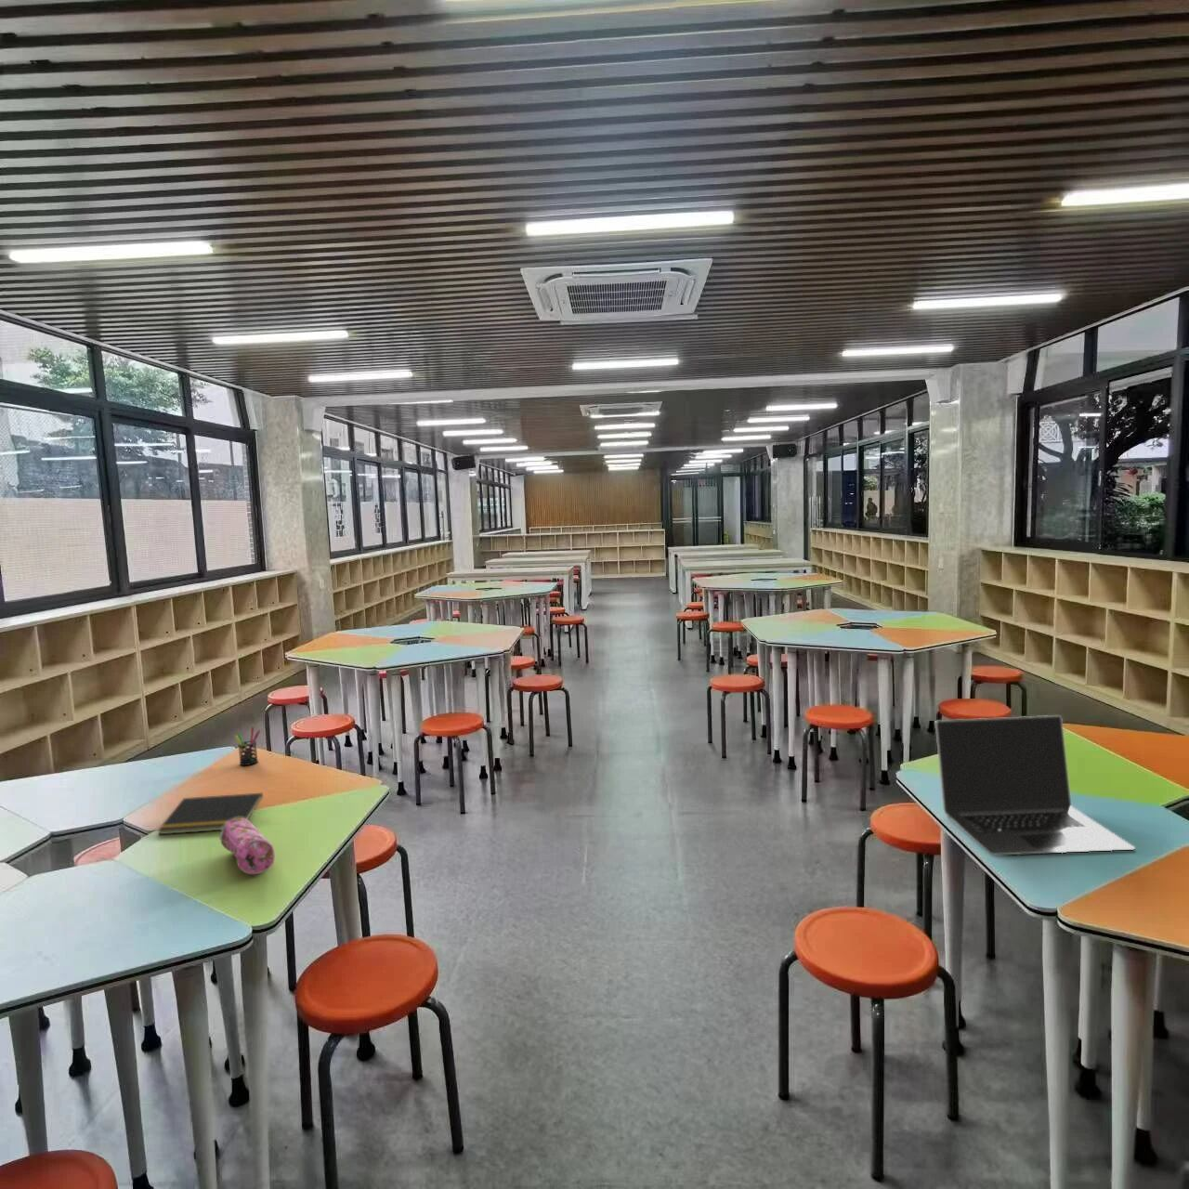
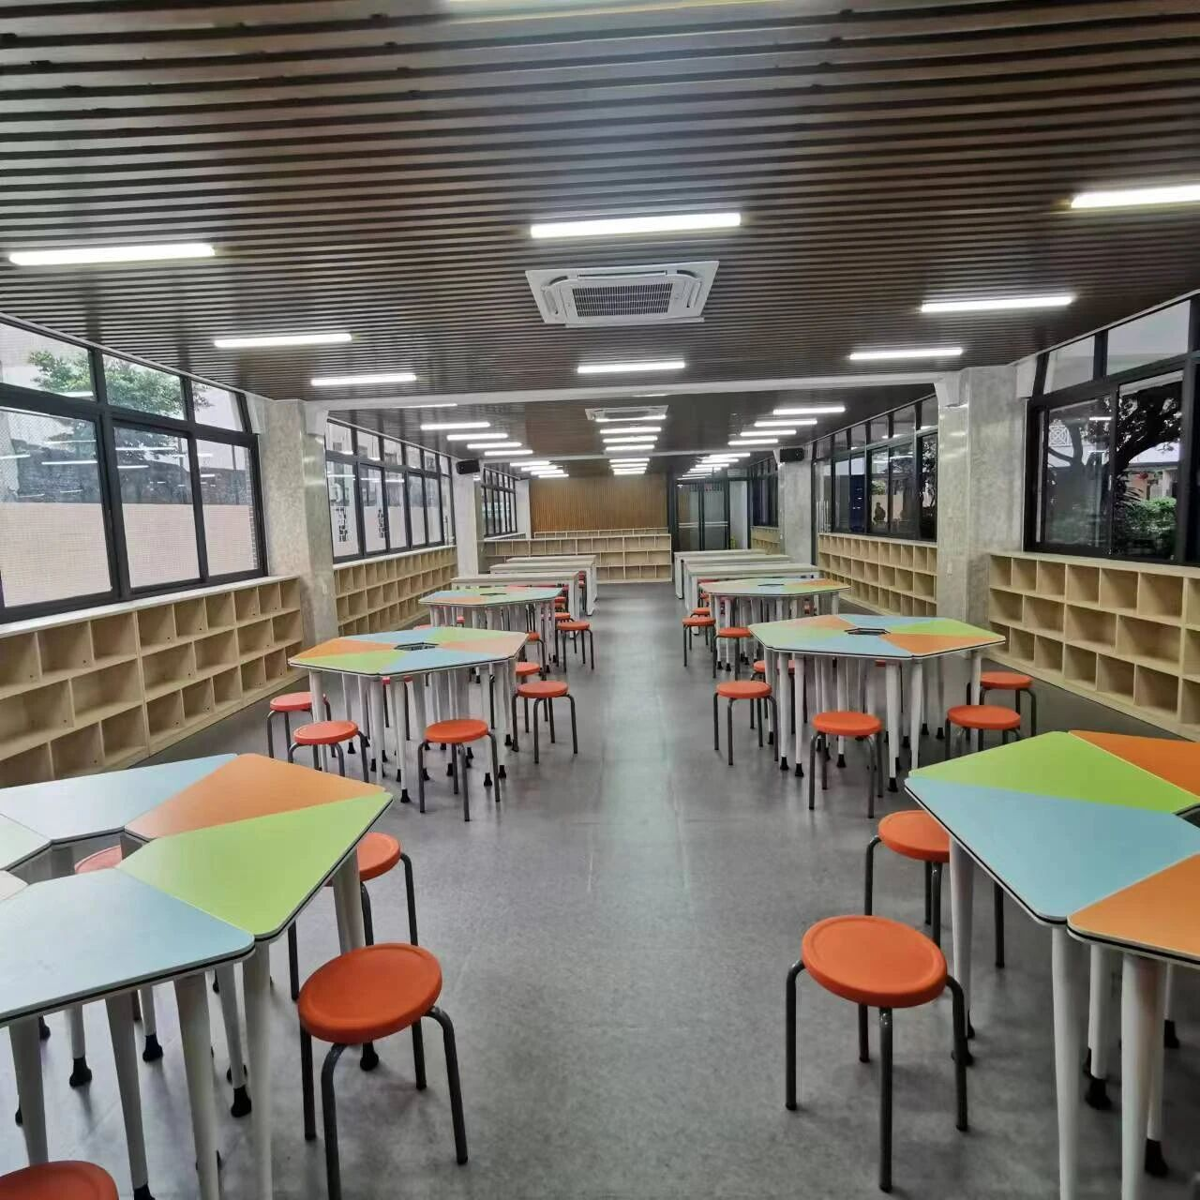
- pencil case [218,818,275,875]
- notepad [157,793,263,835]
- pen holder [234,725,261,767]
- laptop [934,714,1136,857]
